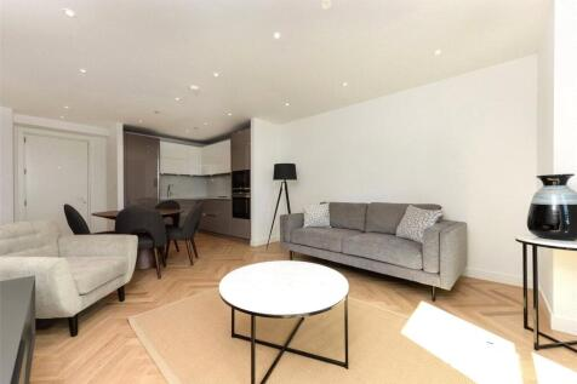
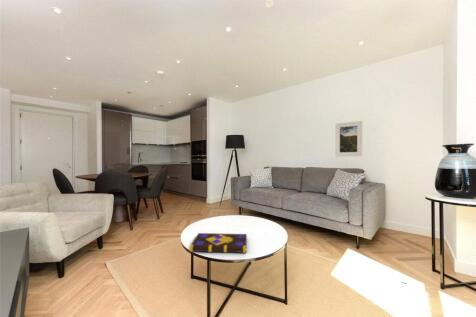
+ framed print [335,120,363,157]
+ book [189,232,248,254]
